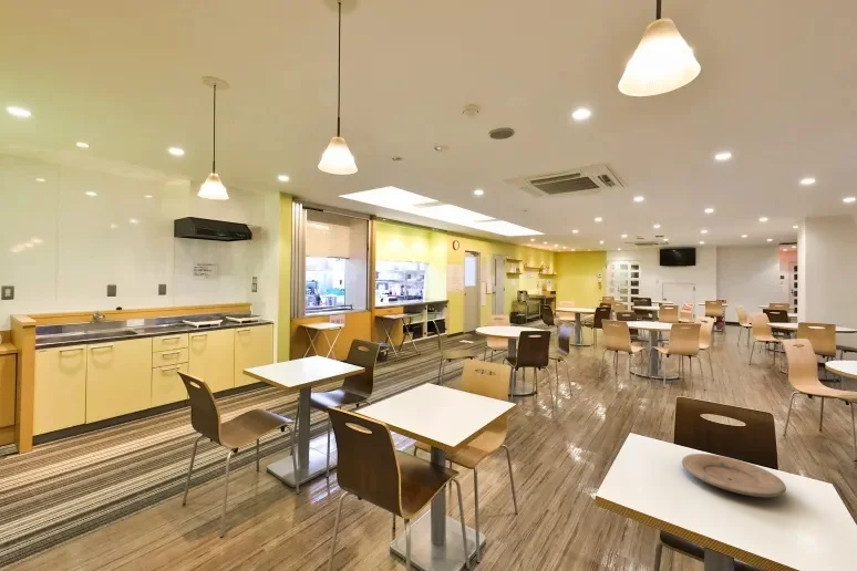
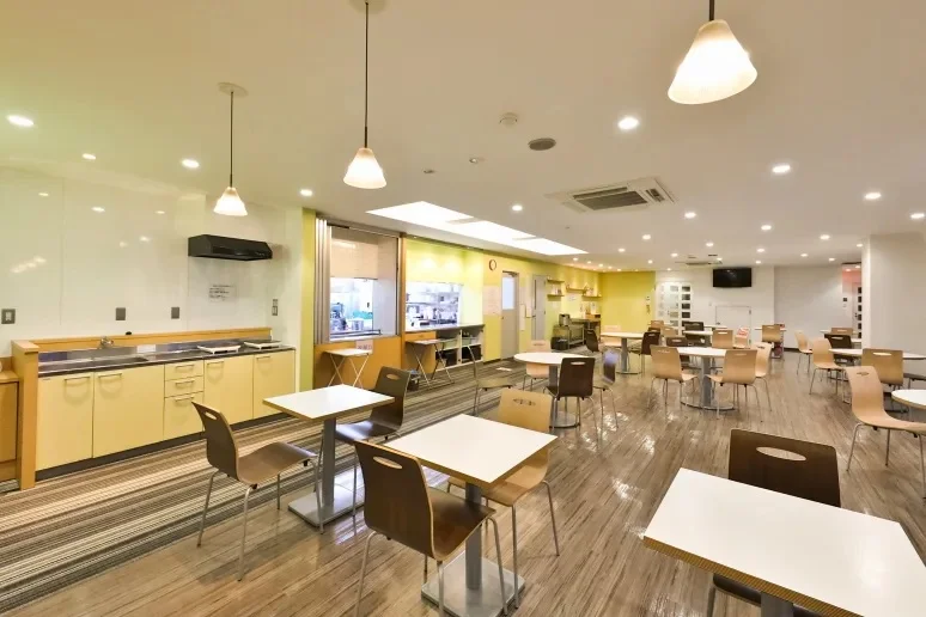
- plate [681,453,787,498]
